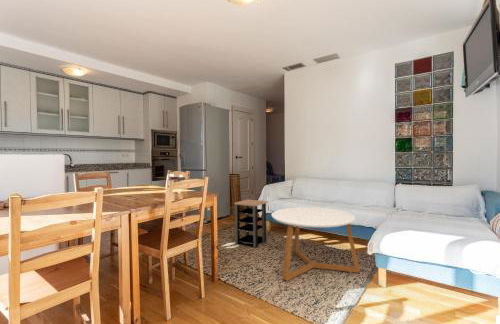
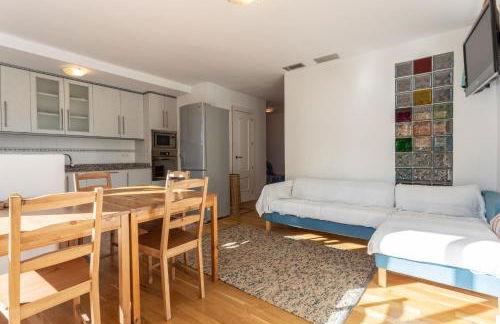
- side table [233,198,269,249]
- coffee table [270,206,360,282]
